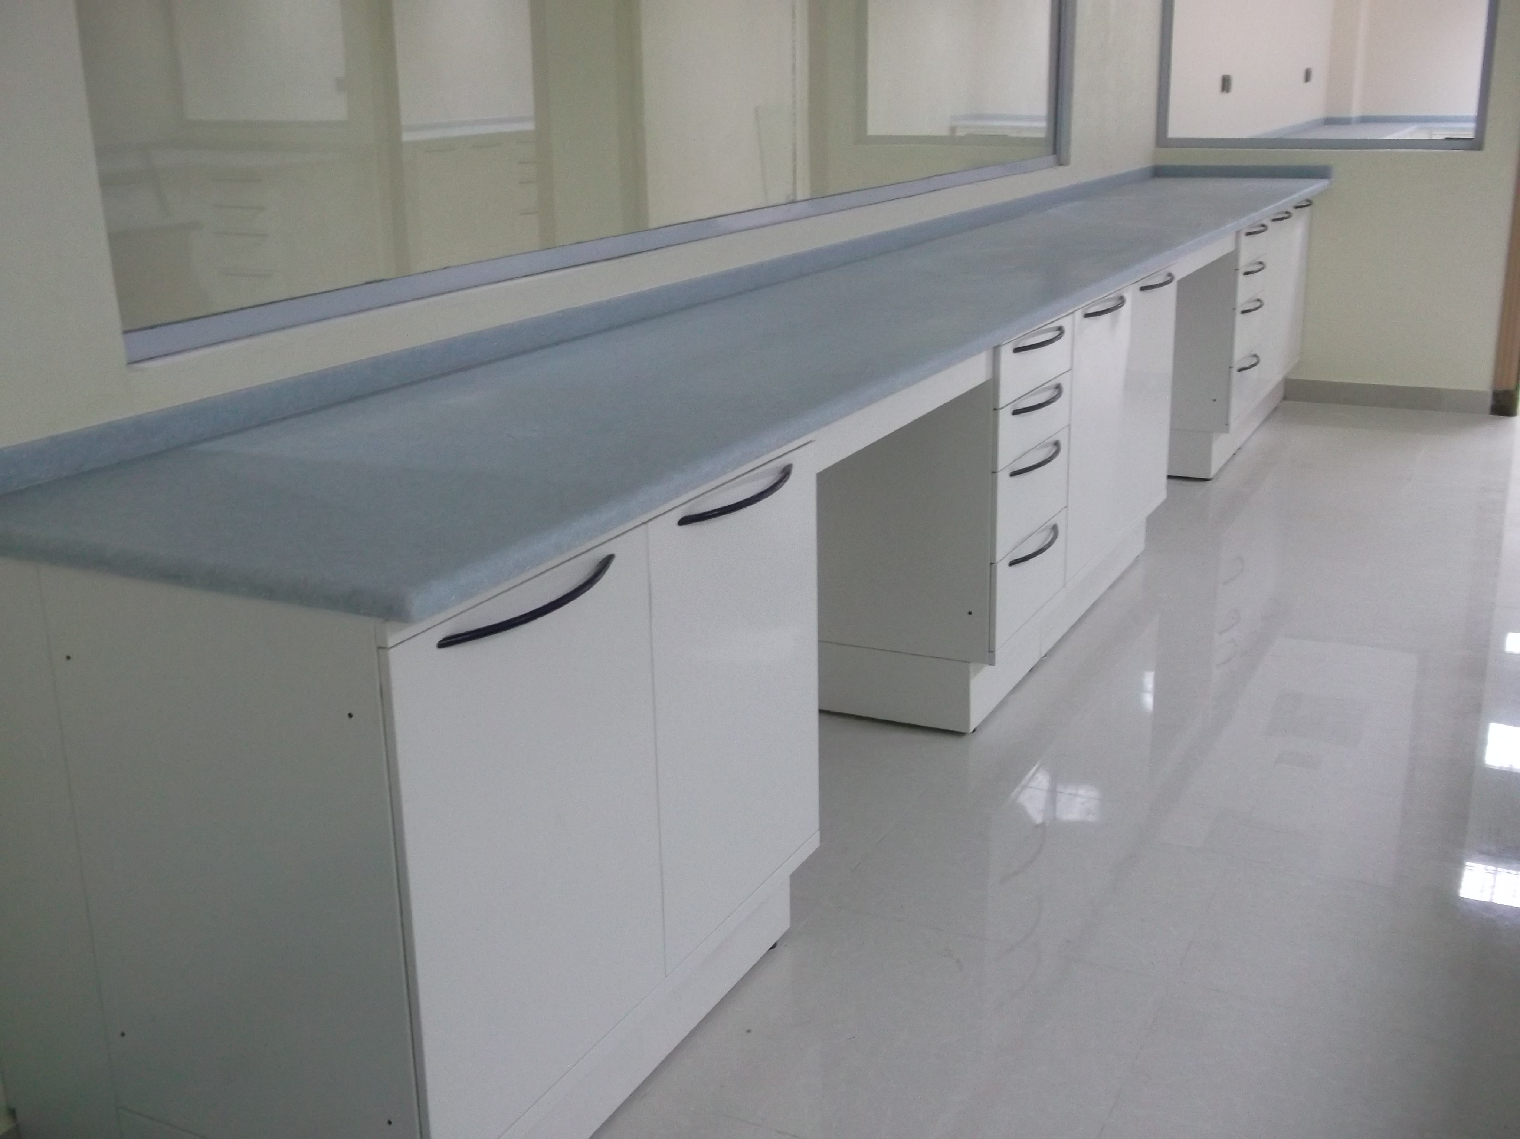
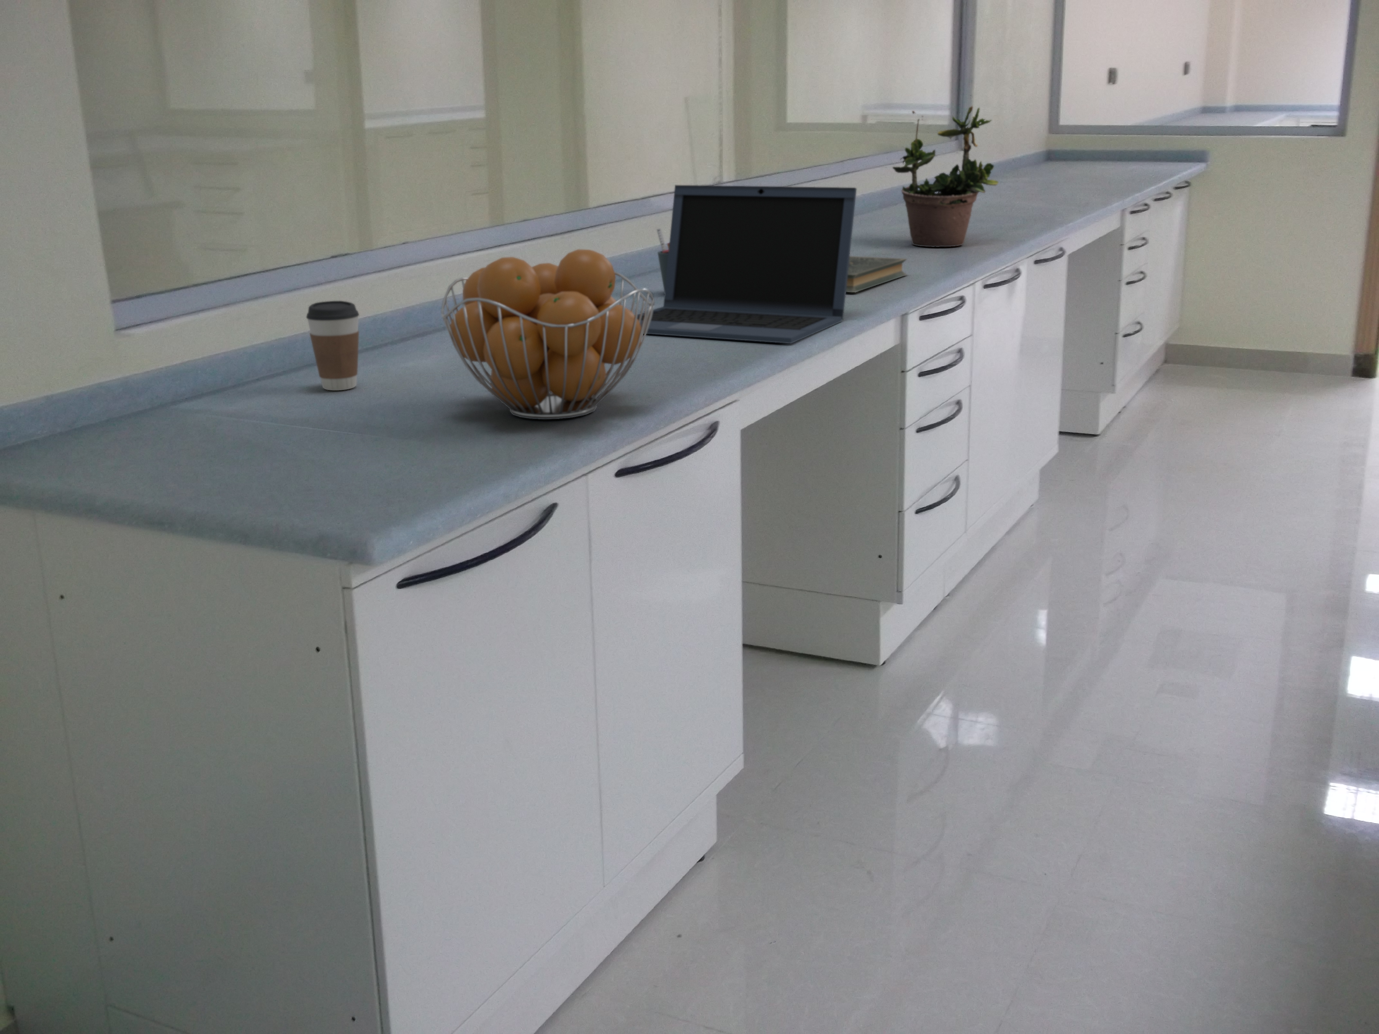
+ pen holder [656,228,669,293]
+ fruit basket [441,249,655,419]
+ potted plant [893,94,999,248]
+ laptop [637,185,857,344]
+ book [846,256,909,293]
+ coffee cup [306,300,359,391]
